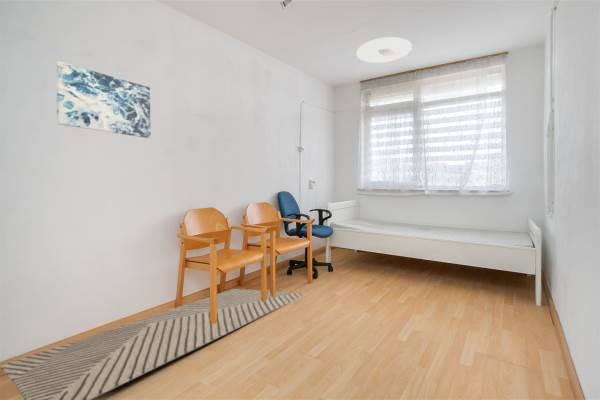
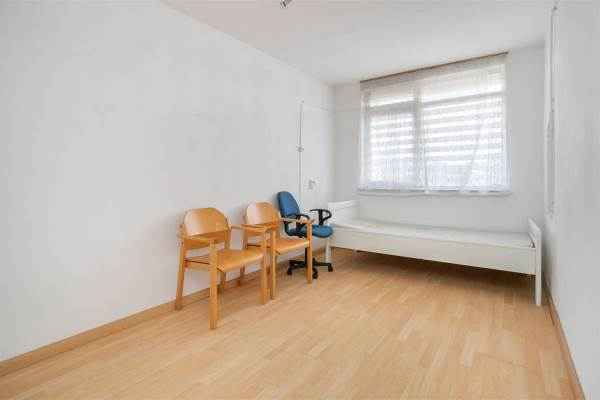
- ceiling light [355,36,413,64]
- wall art [55,60,152,139]
- rug [0,288,306,400]
